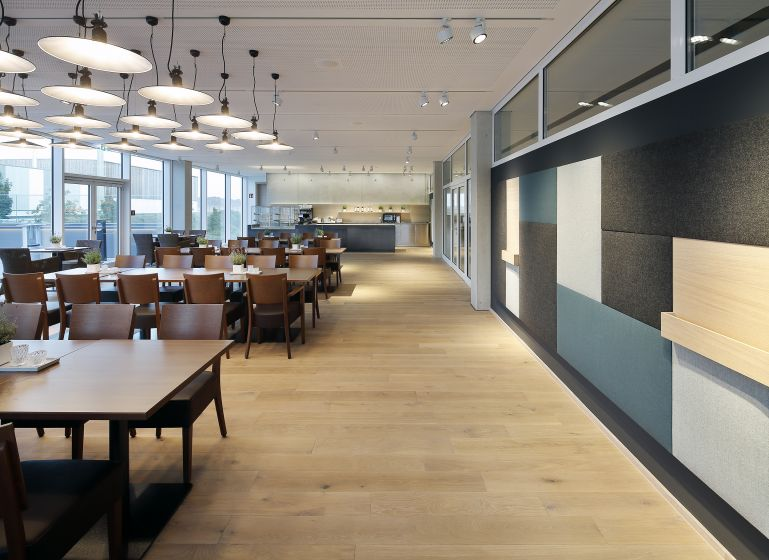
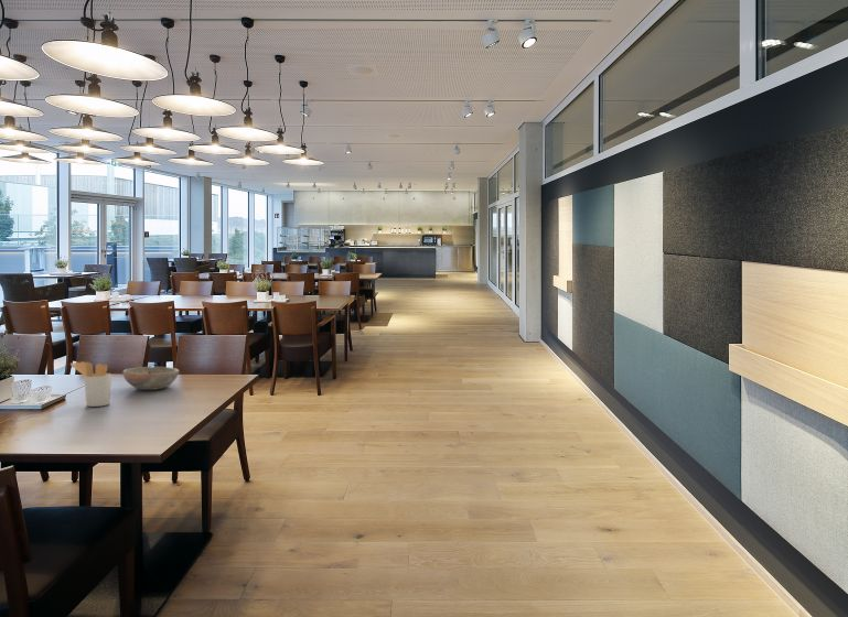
+ utensil holder [69,360,112,408]
+ bowl [121,366,180,391]
